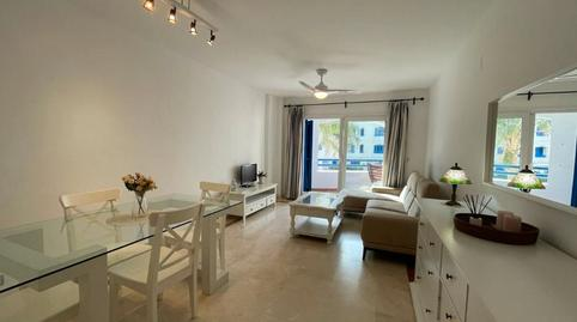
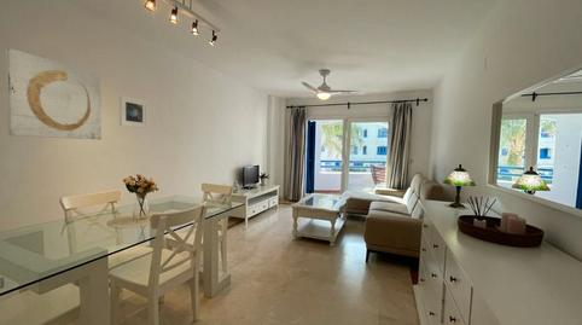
+ wall art [5,47,103,140]
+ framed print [118,94,149,129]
